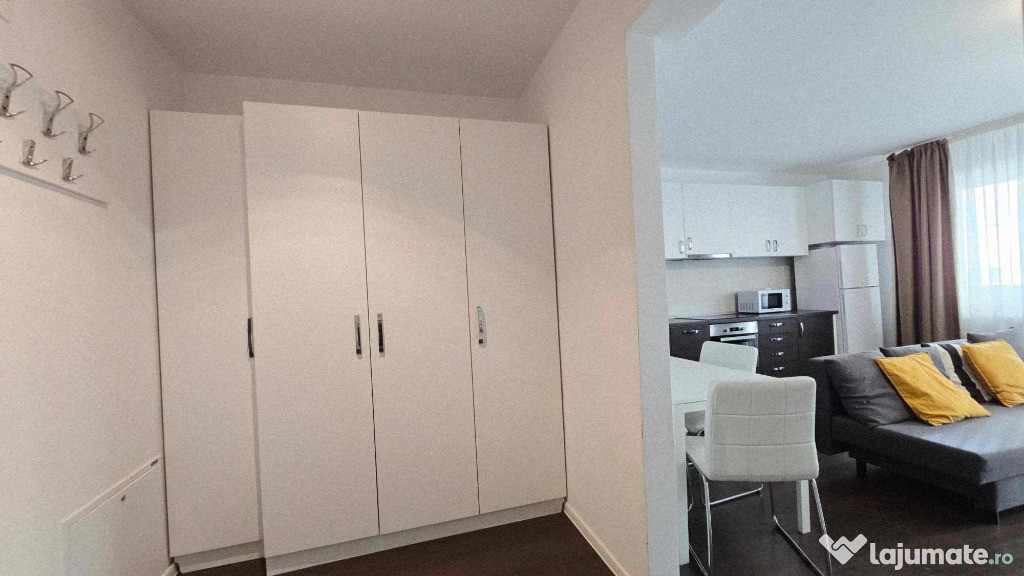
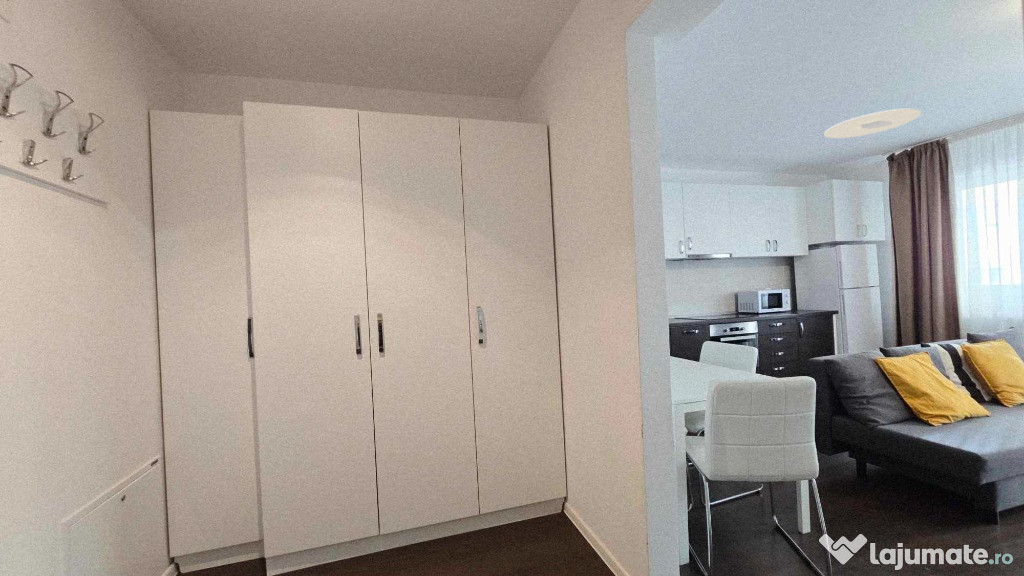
+ ceiling light [823,108,922,139]
